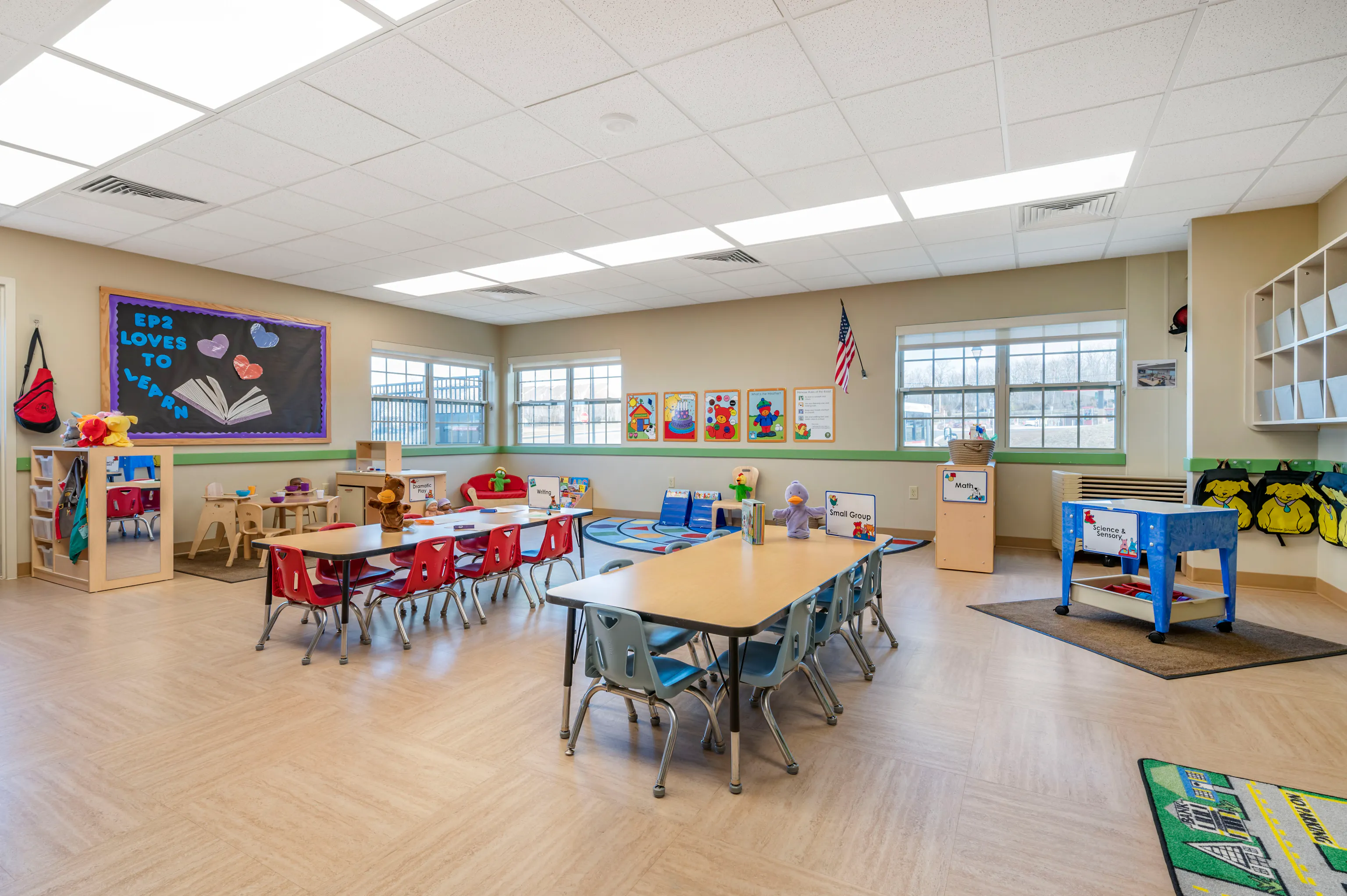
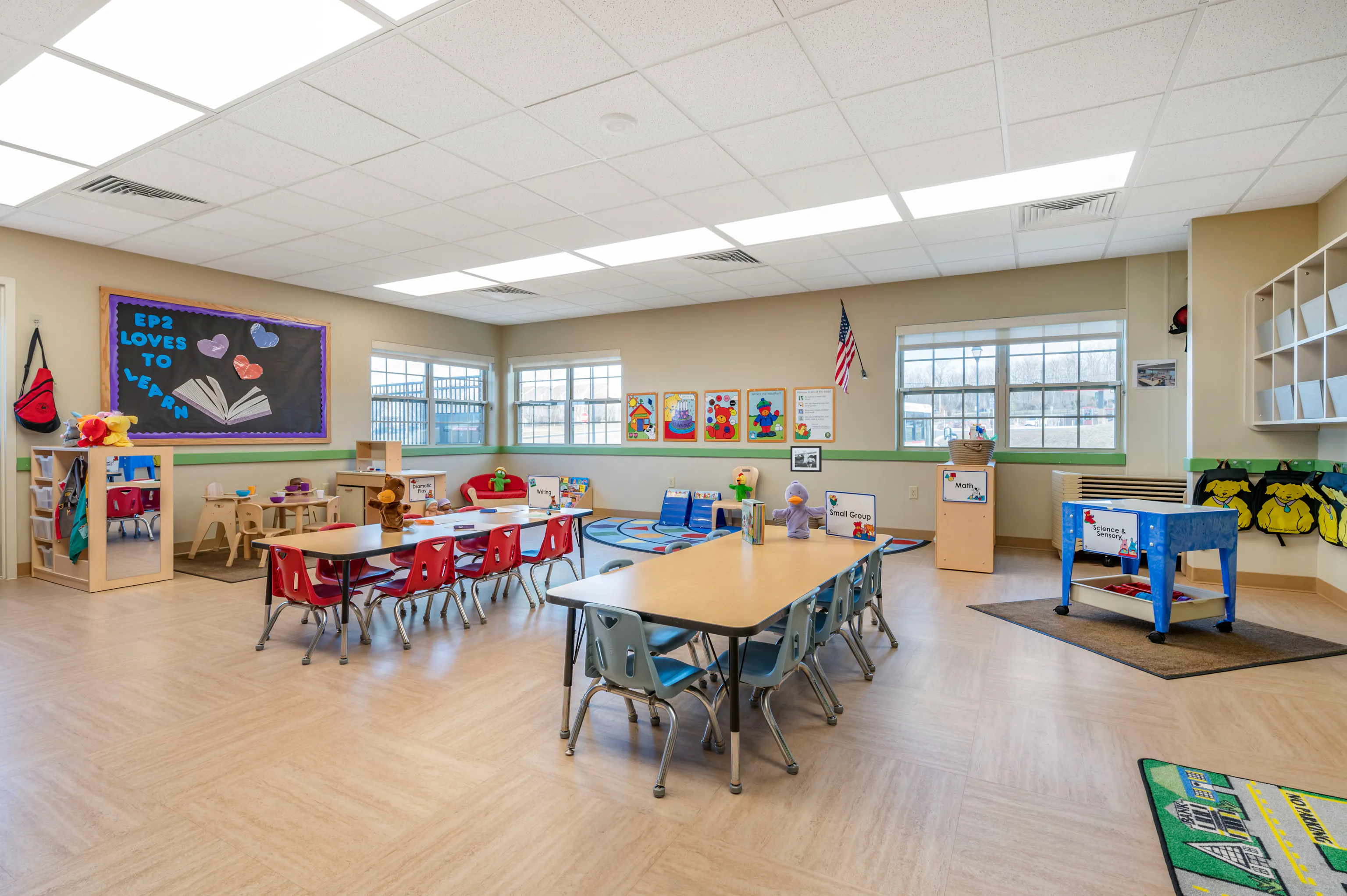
+ picture frame [790,445,822,473]
